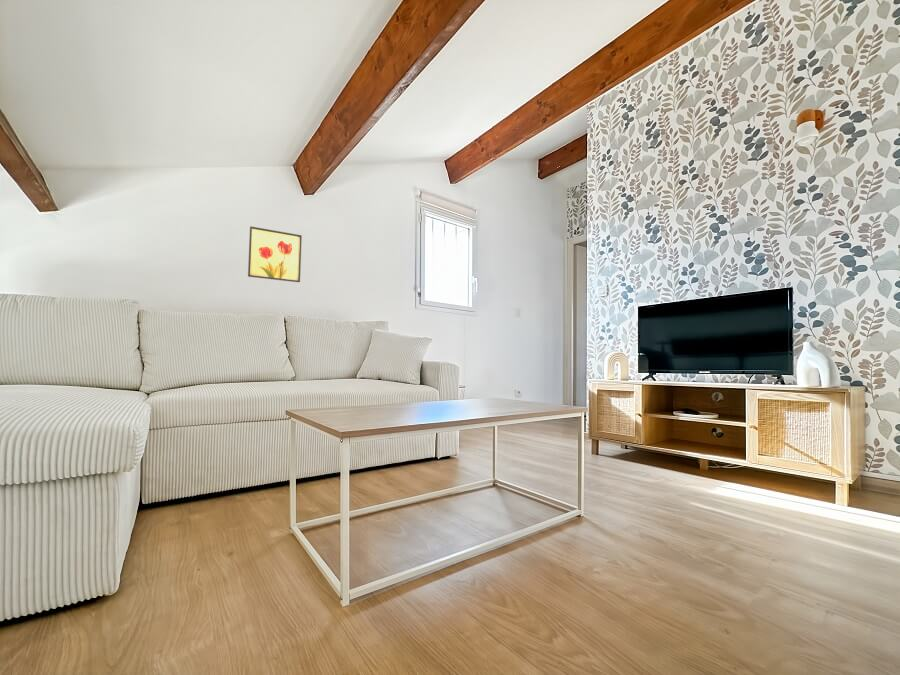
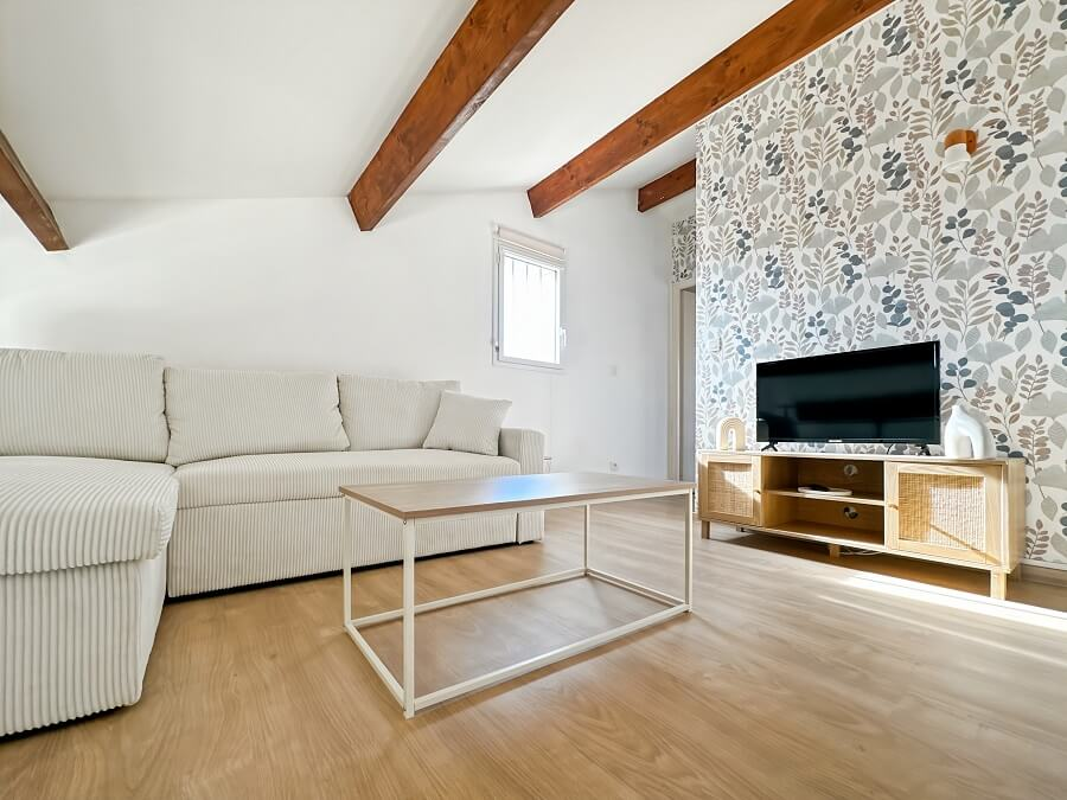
- wall art [247,225,303,283]
